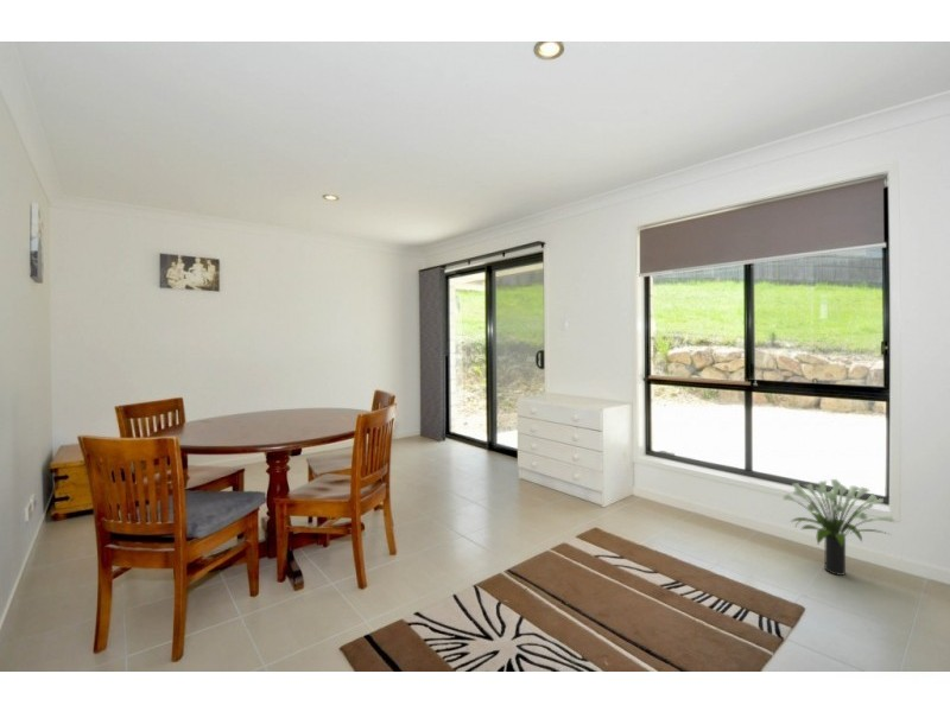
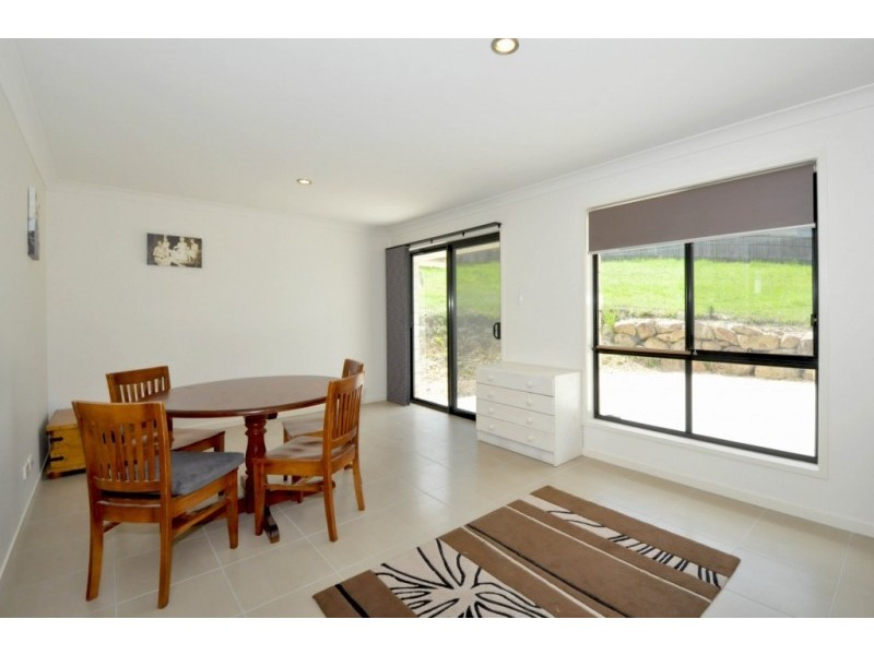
- potted plant [781,478,894,577]
